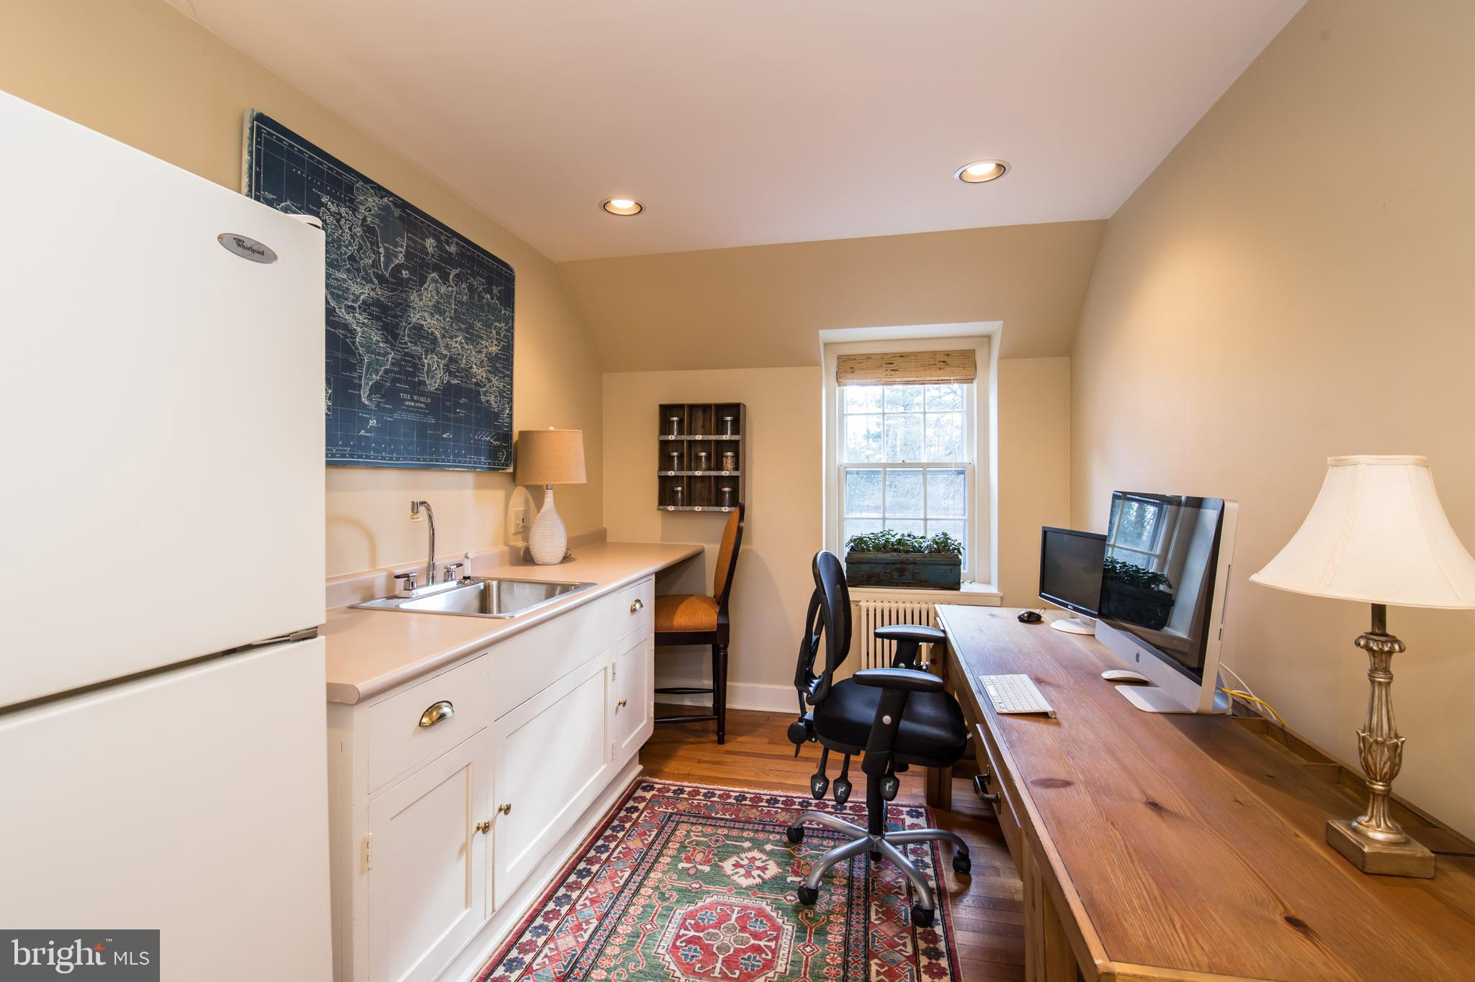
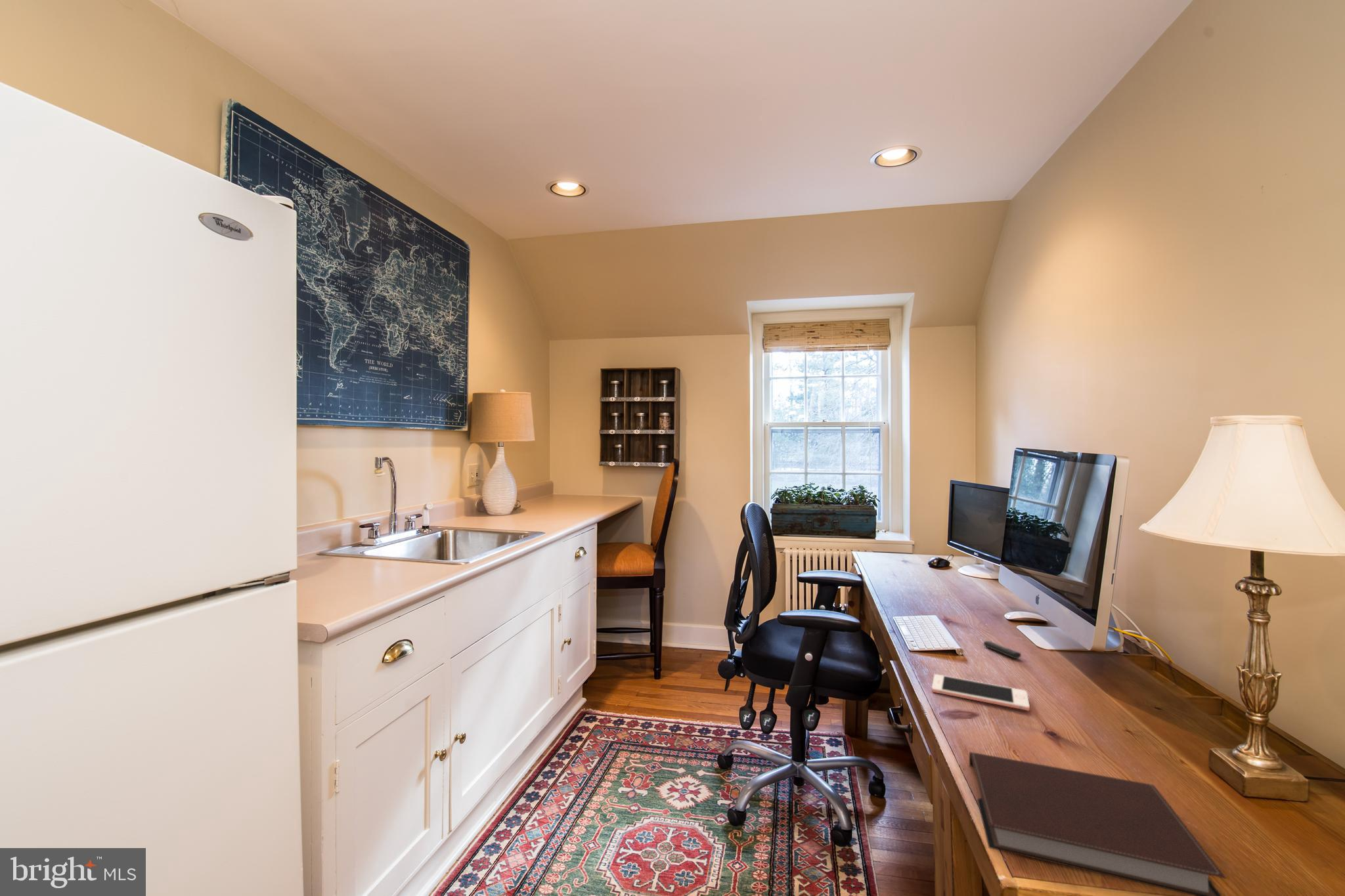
+ usb stick [983,640,1022,659]
+ cell phone [931,673,1030,712]
+ notebook [969,751,1227,896]
